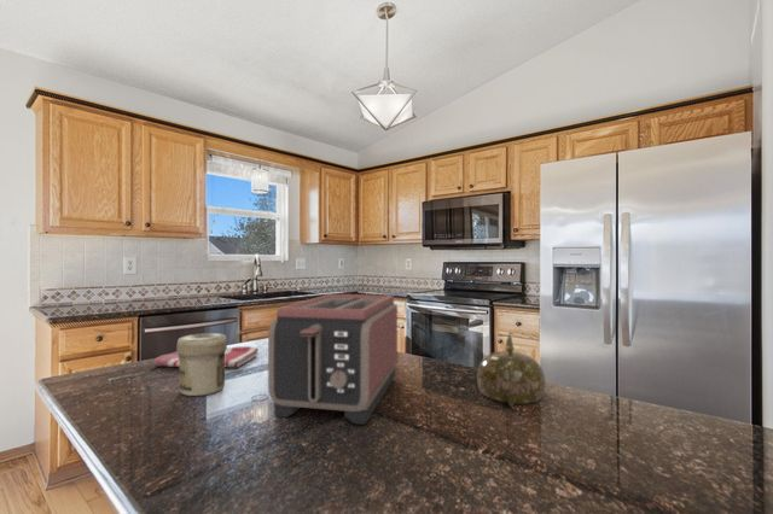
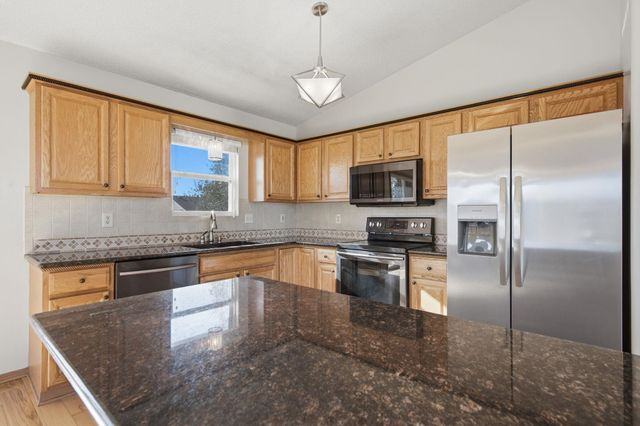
- jar [175,332,228,397]
- toaster [267,293,399,426]
- teapot [476,333,547,408]
- dish towel [152,345,260,368]
